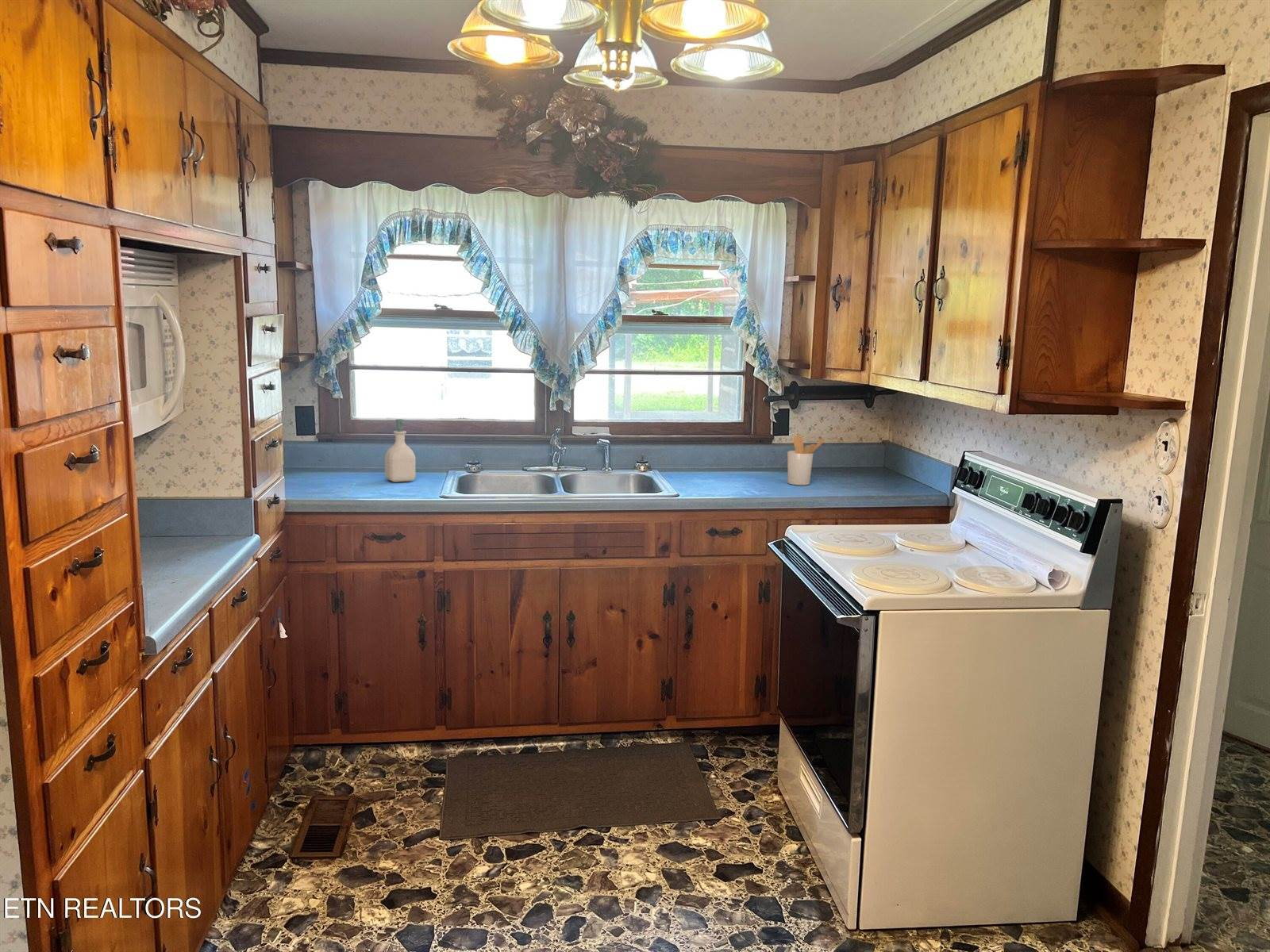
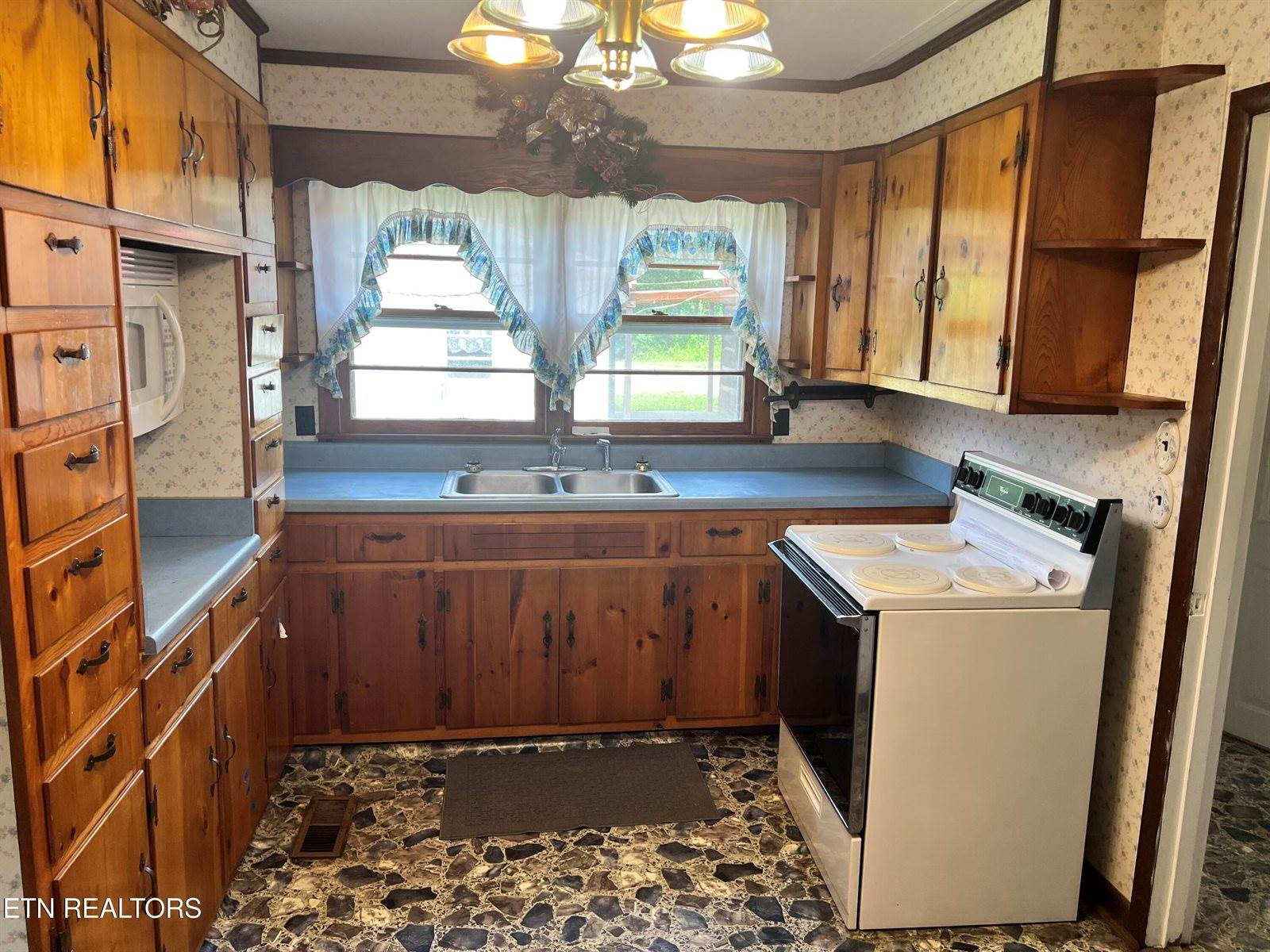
- utensil holder [787,435,825,486]
- soap bottle [384,418,417,483]
